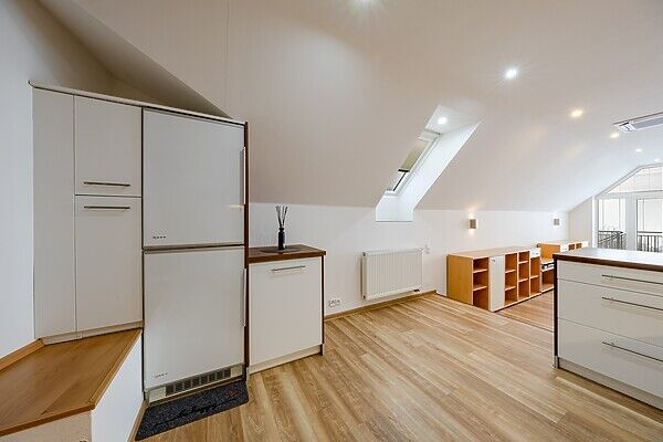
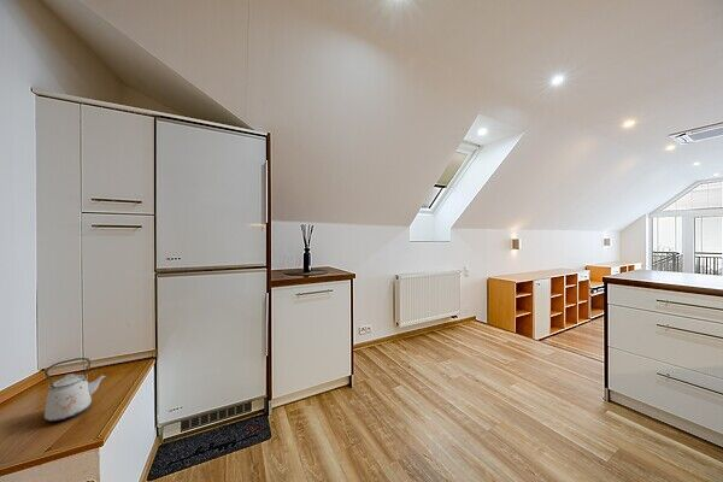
+ kettle [43,357,108,422]
